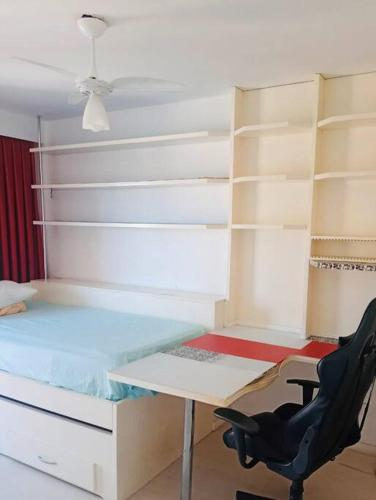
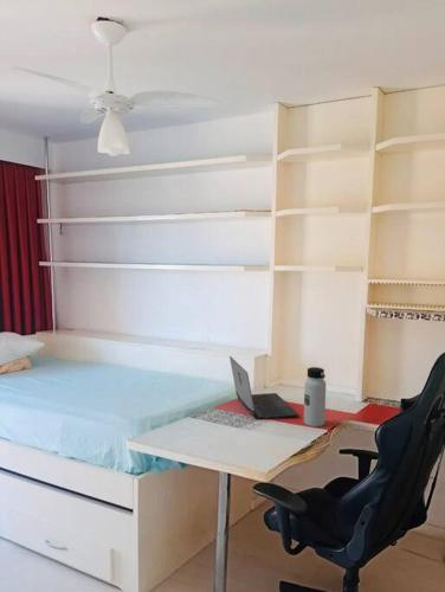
+ water bottle [303,366,327,427]
+ laptop [228,355,301,420]
